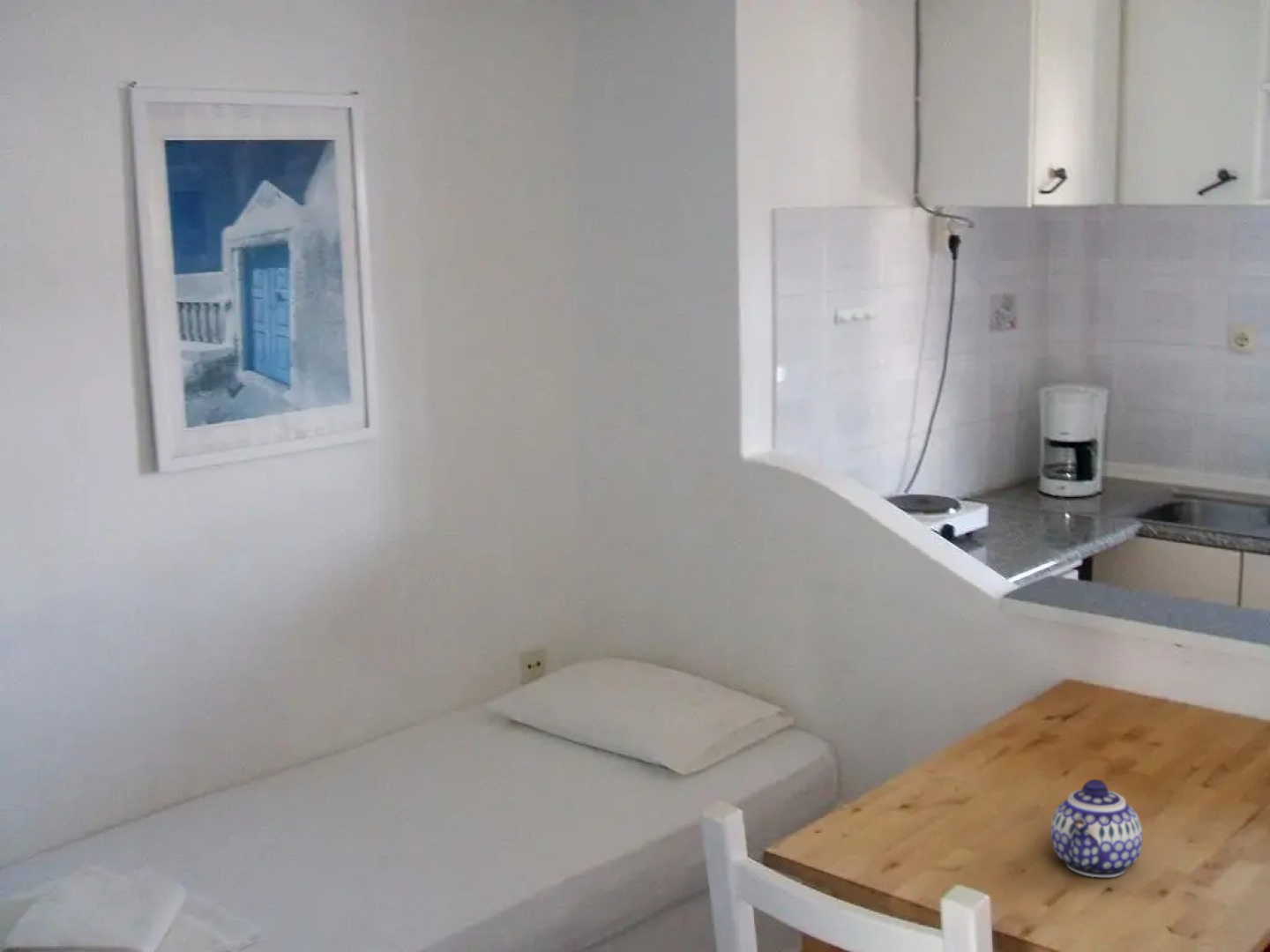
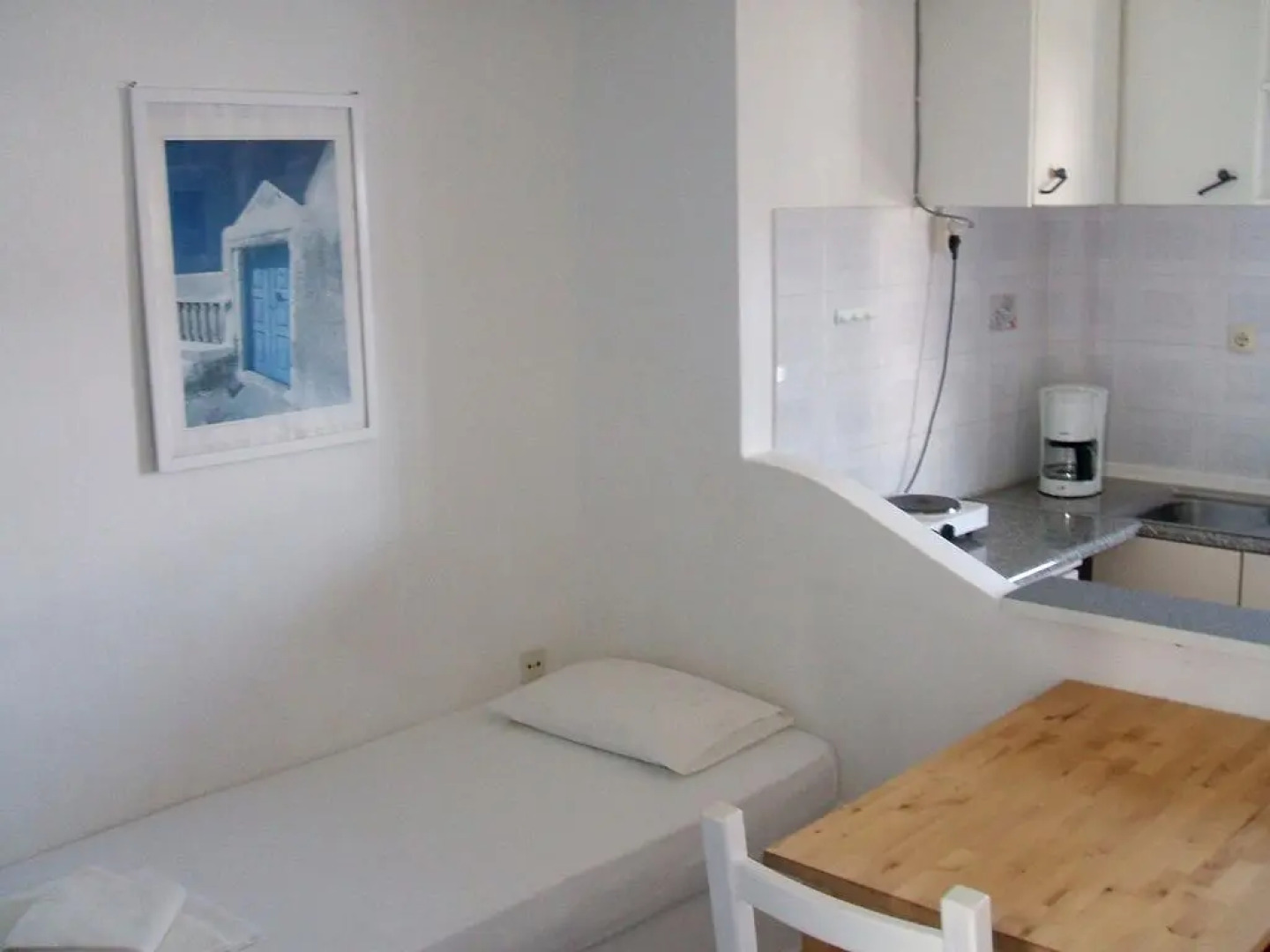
- teapot [1050,778,1143,878]
